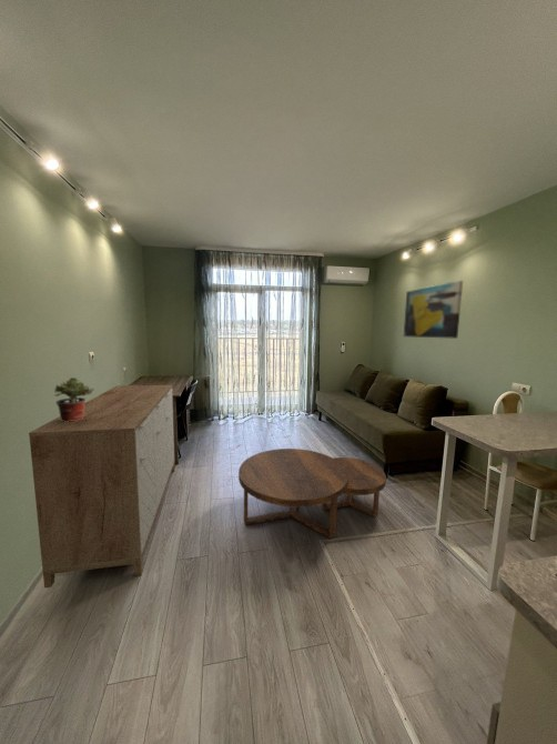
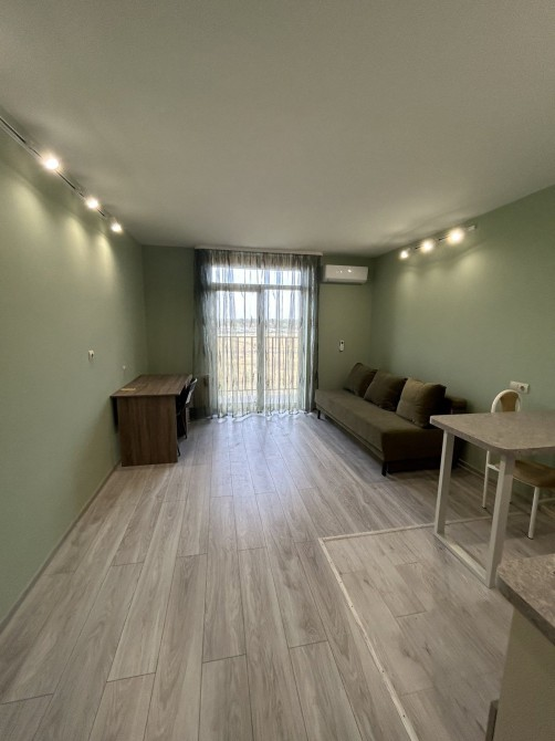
- potted plant [53,376,95,422]
- wall art [403,280,464,340]
- sideboard [28,384,176,589]
- coffee table [237,448,387,540]
